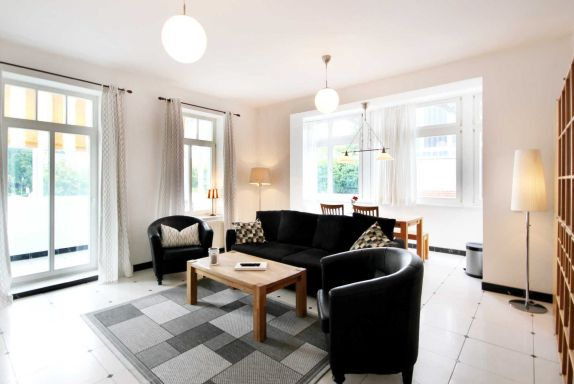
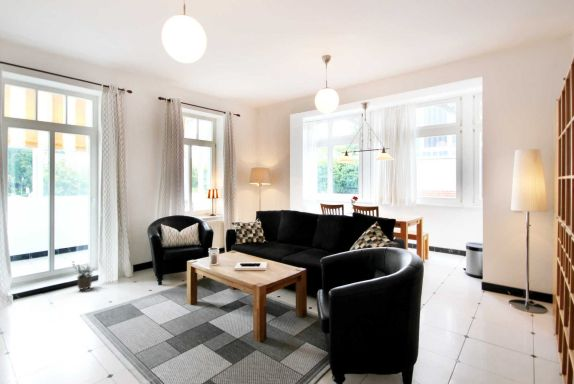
+ potted plant [71,260,96,291]
